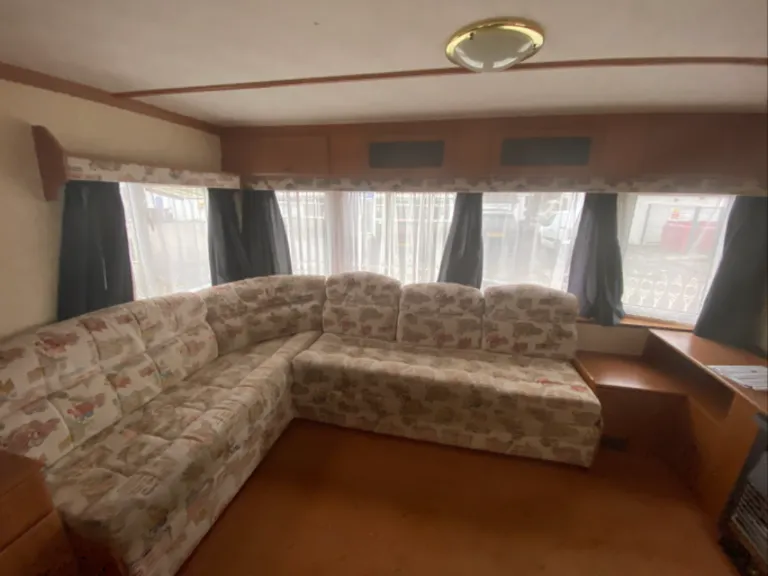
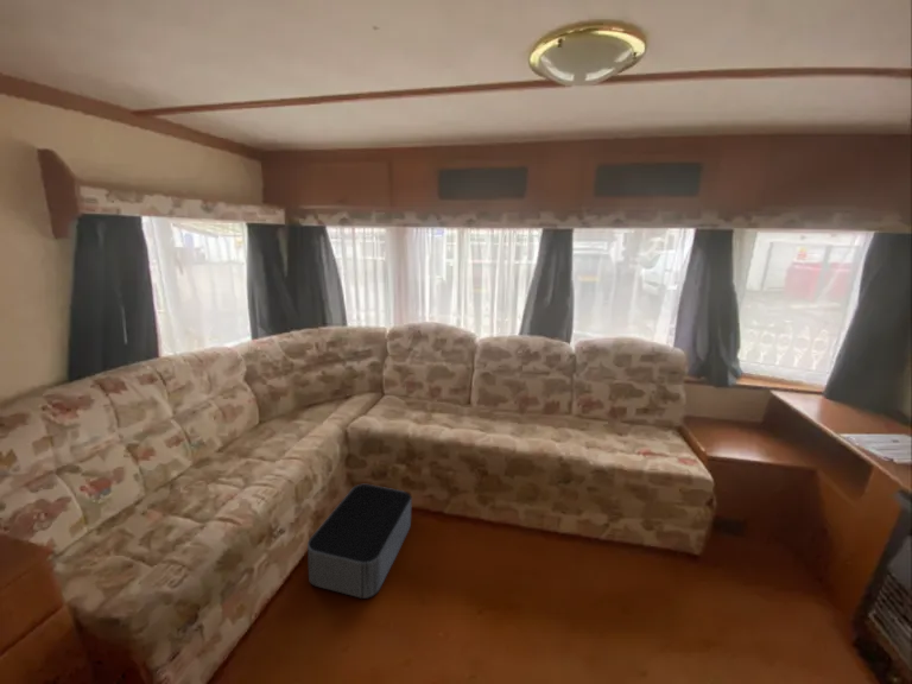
+ storage bin [306,483,413,600]
